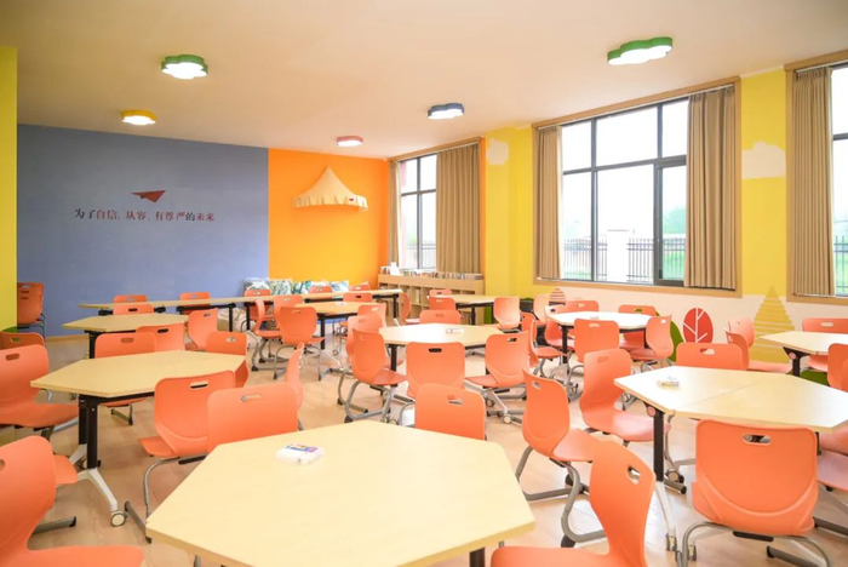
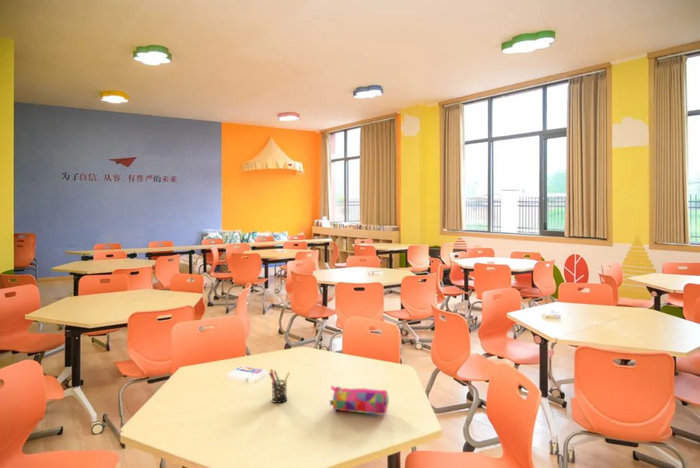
+ pencil case [329,384,390,416]
+ pen holder [268,368,291,404]
